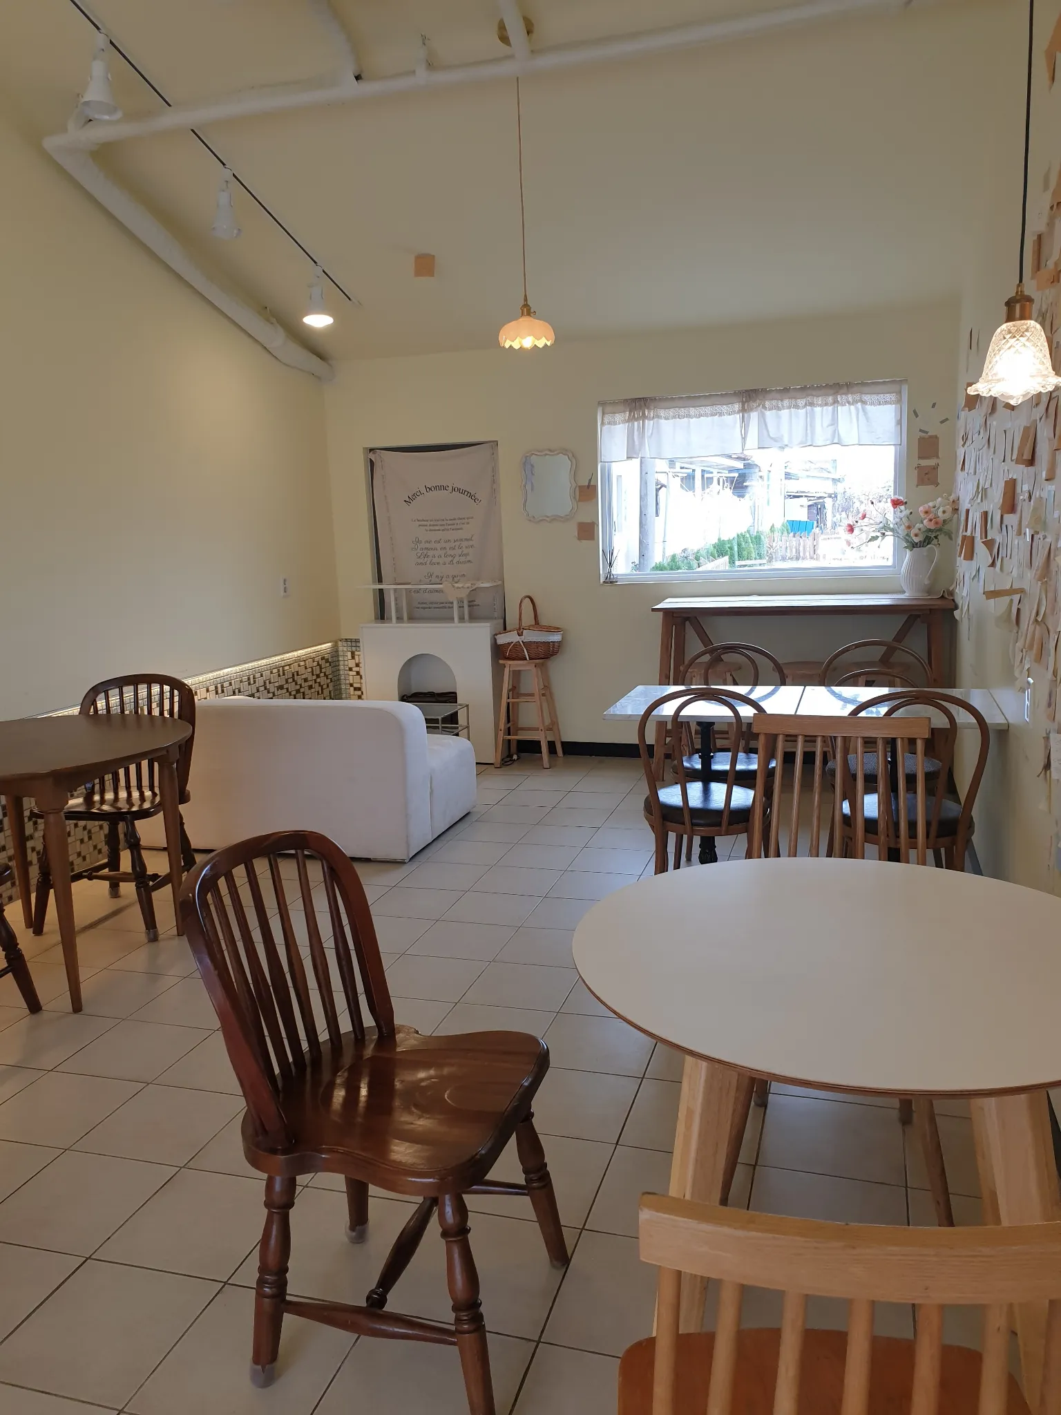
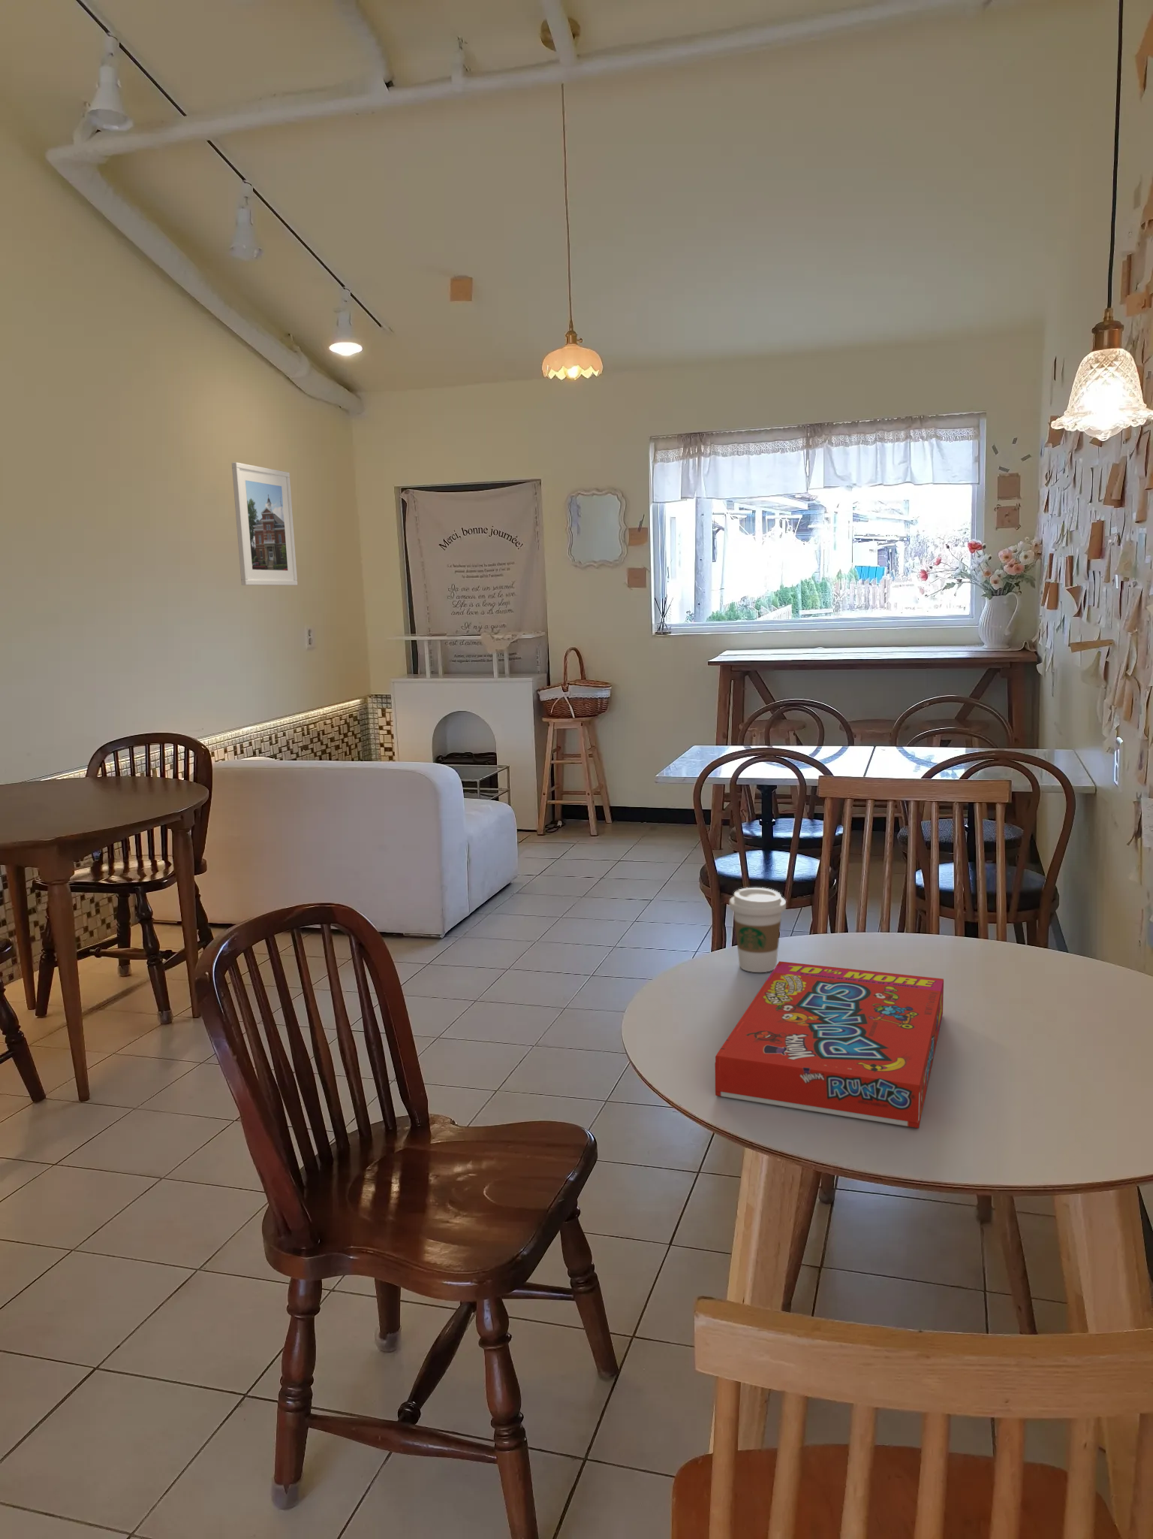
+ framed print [231,462,298,587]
+ snack box [715,961,945,1128]
+ coffee cup [729,887,787,973]
